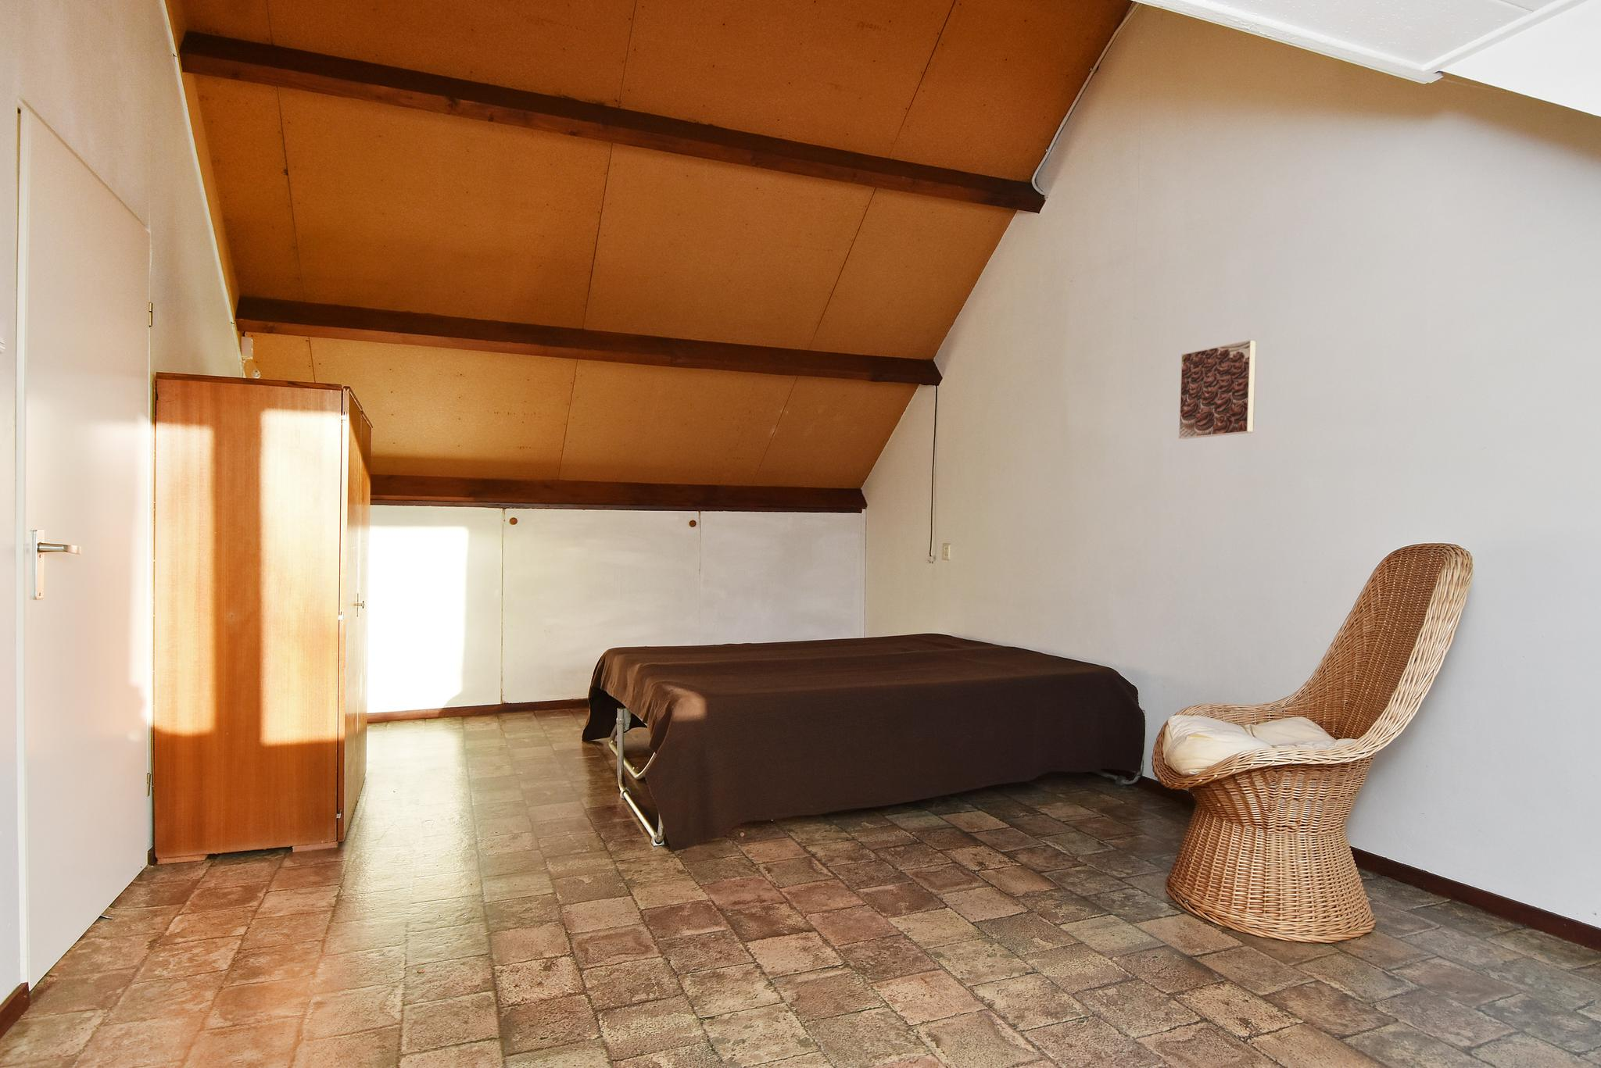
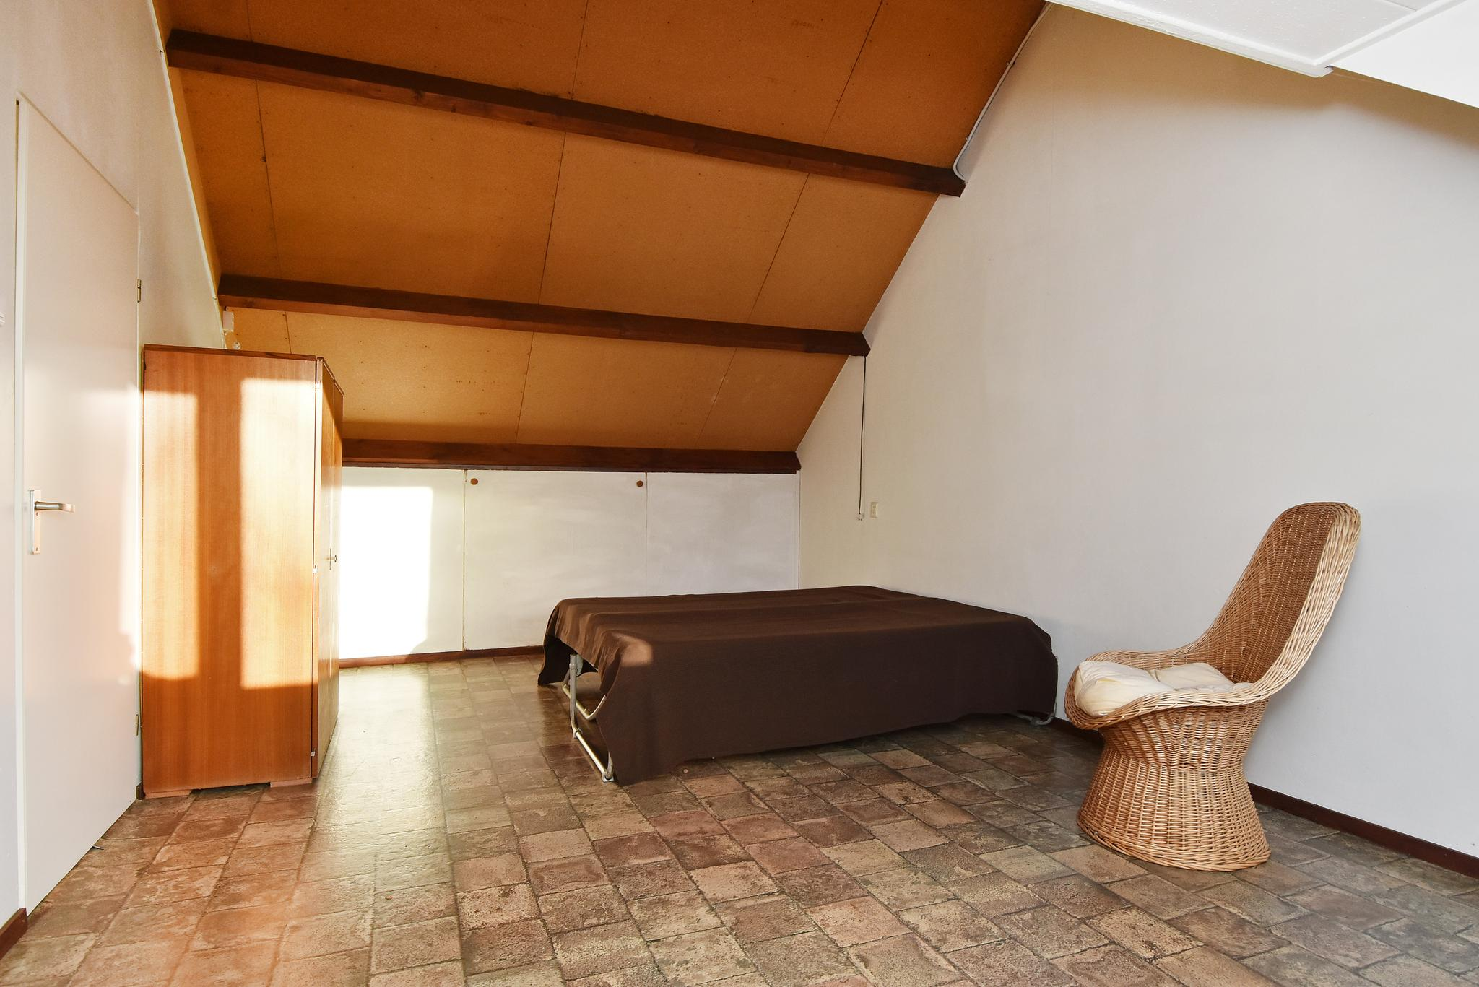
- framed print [1178,339,1256,440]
